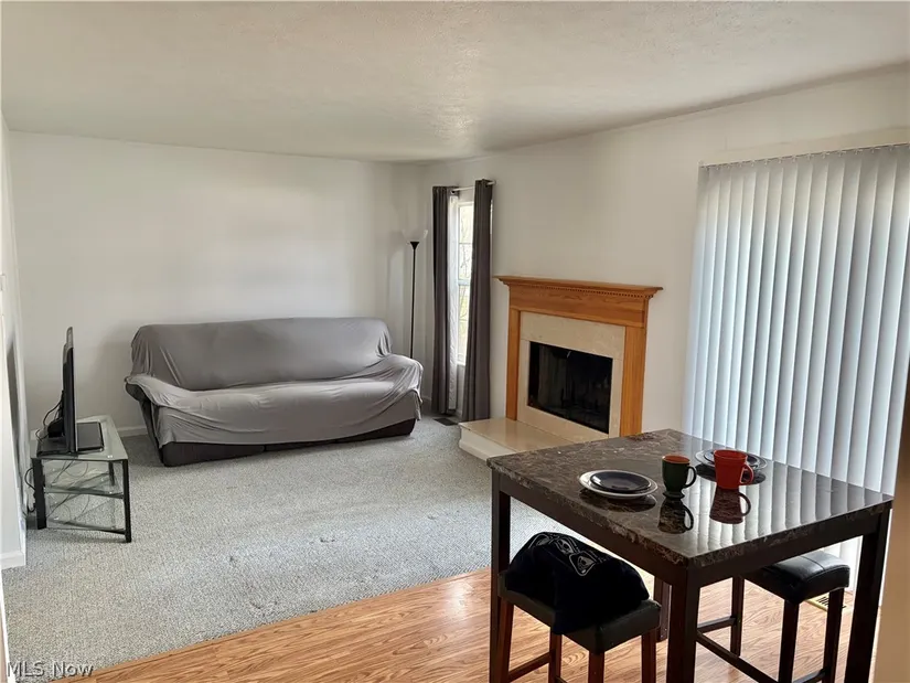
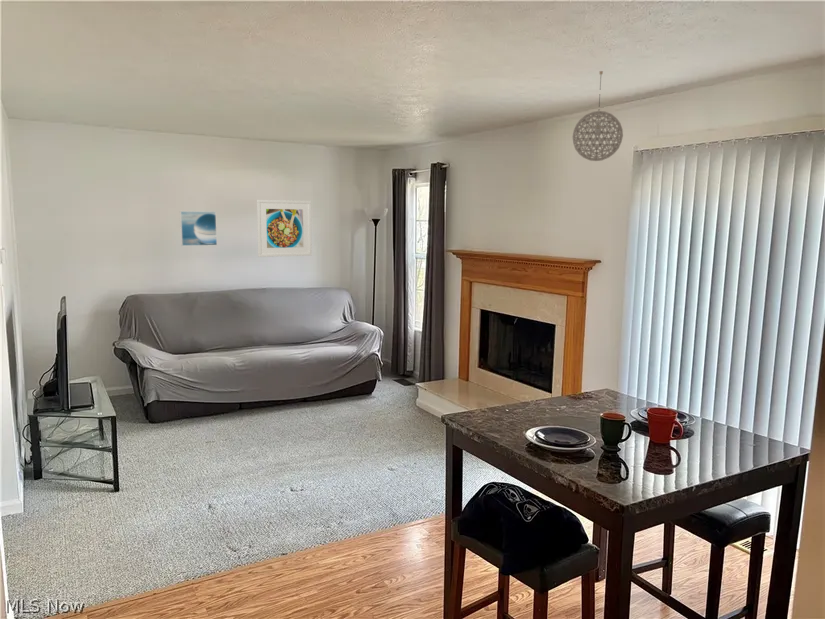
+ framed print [256,199,313,258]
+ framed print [179,210,218,247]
+ pendant light [572,70,624,162]
